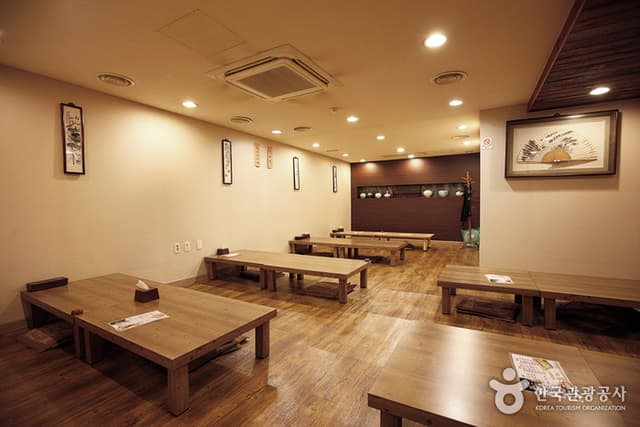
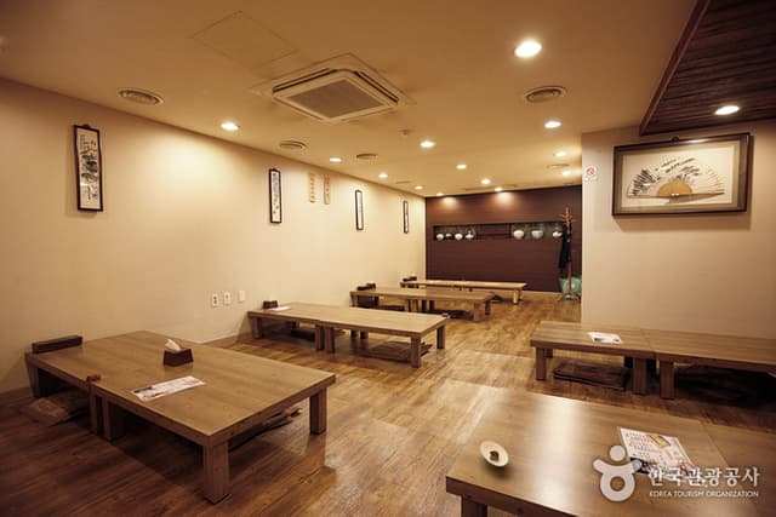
+ saucer [480,441,509,467]
